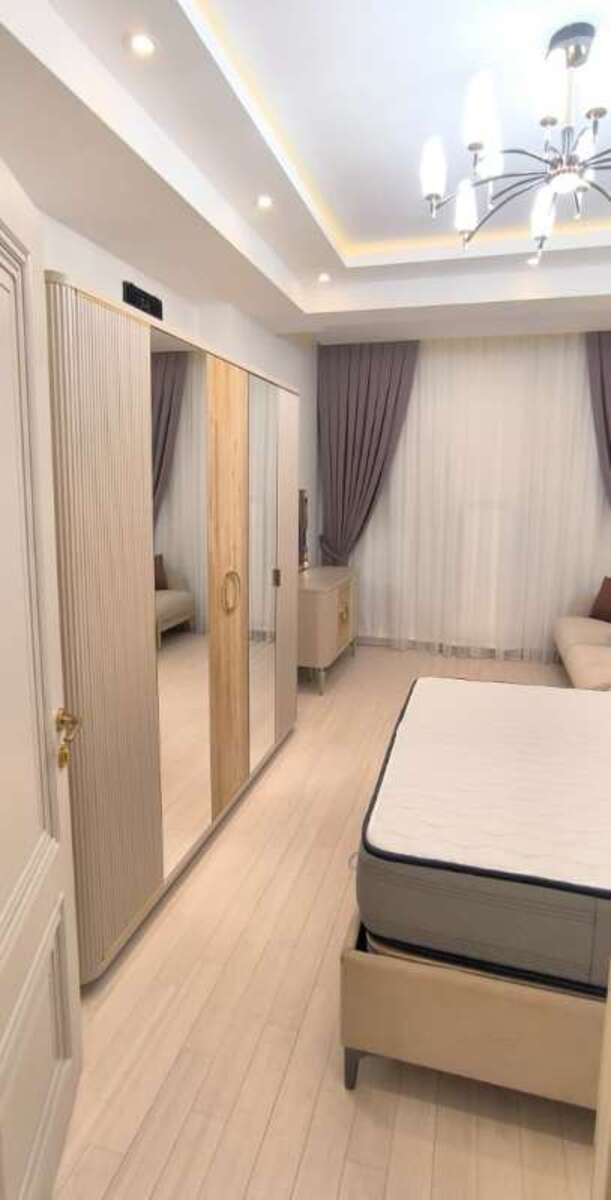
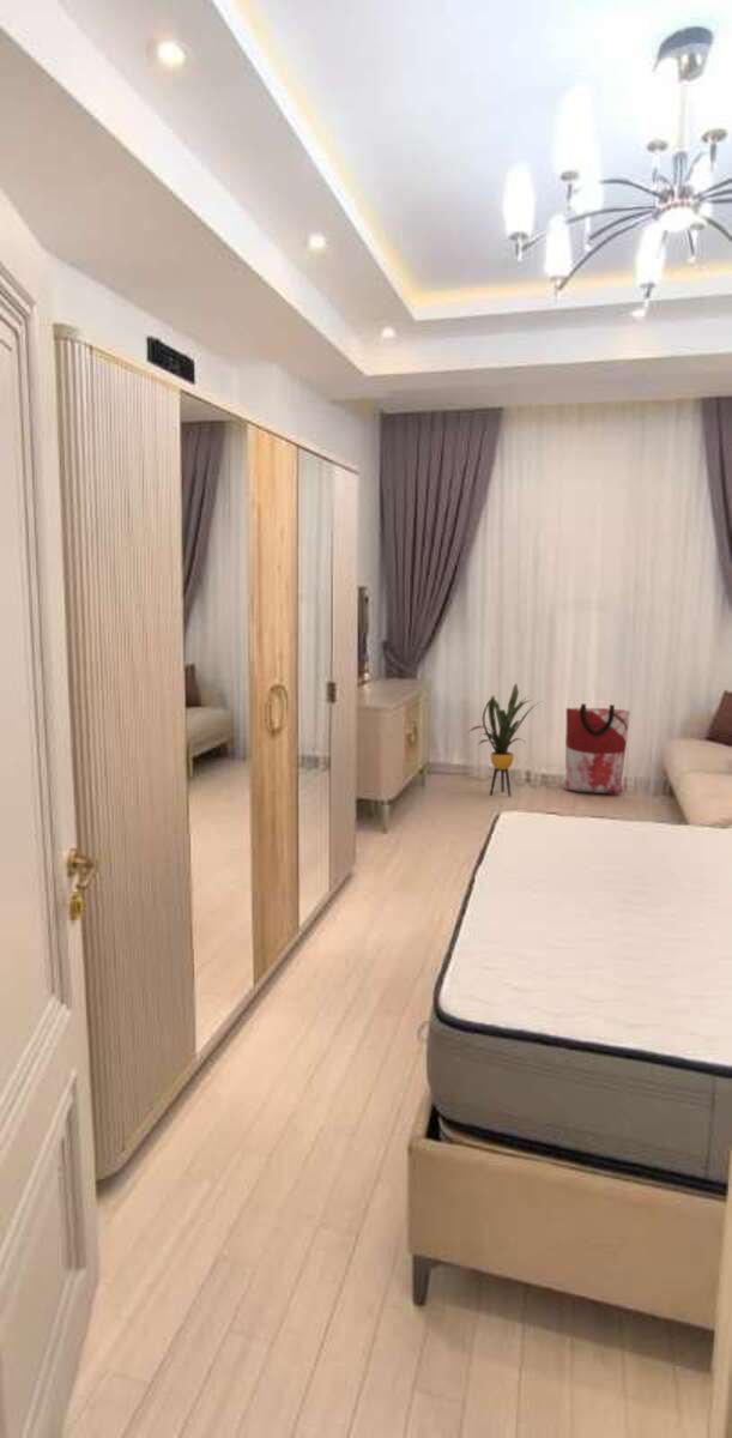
+ house plant [468,683,543,797]
+ bag [562,702,630,796]
